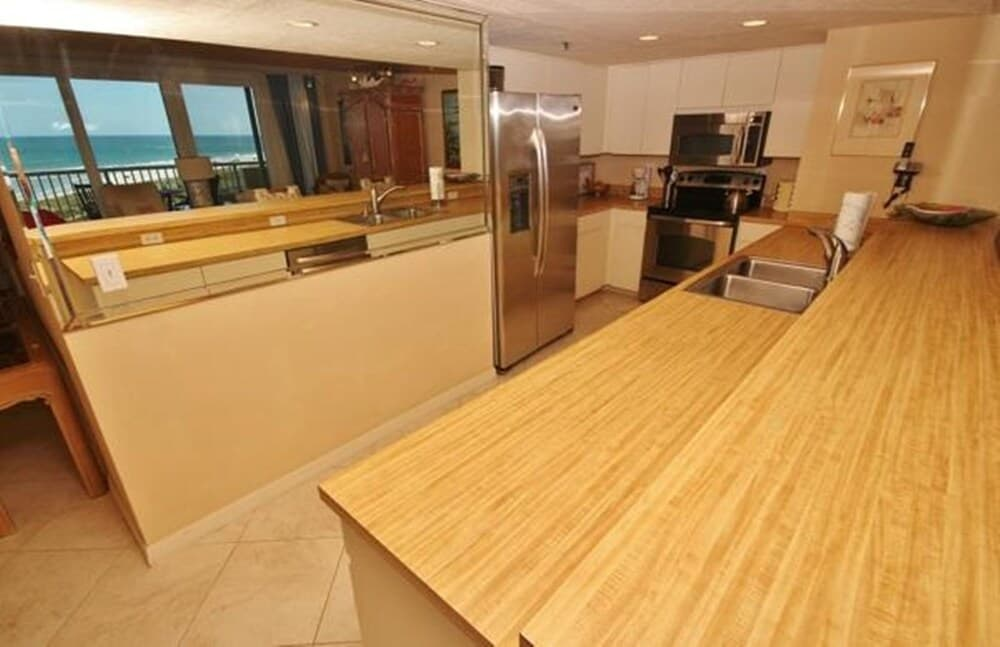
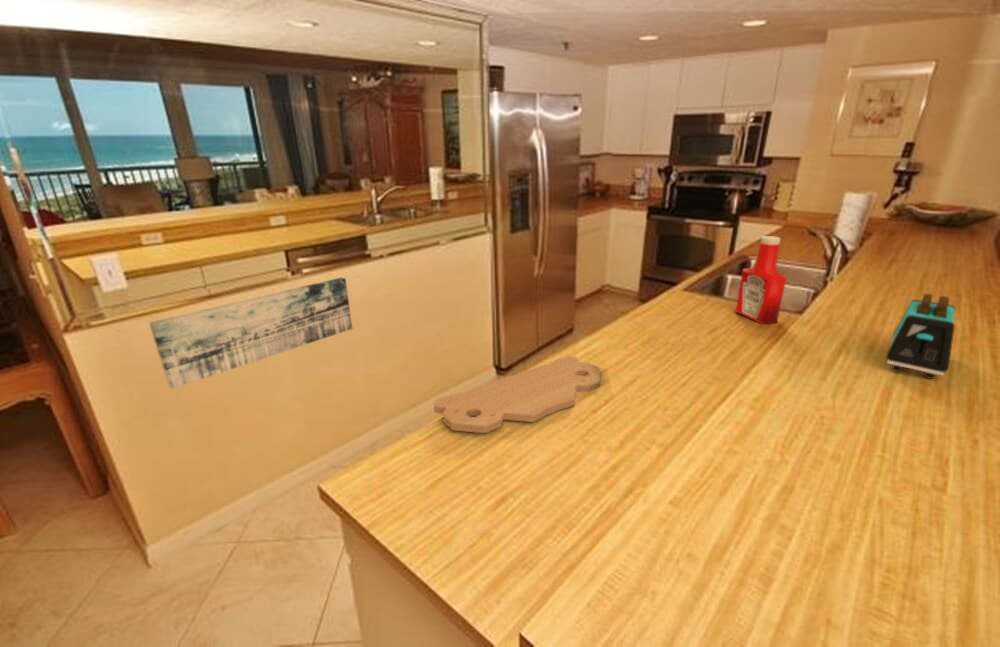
+ wall art [148,277,353,390]
+ cutting board [433,355,601,434]
+ soap bottle [734,235,787,325]
+ toaster [885,293,956,380]
